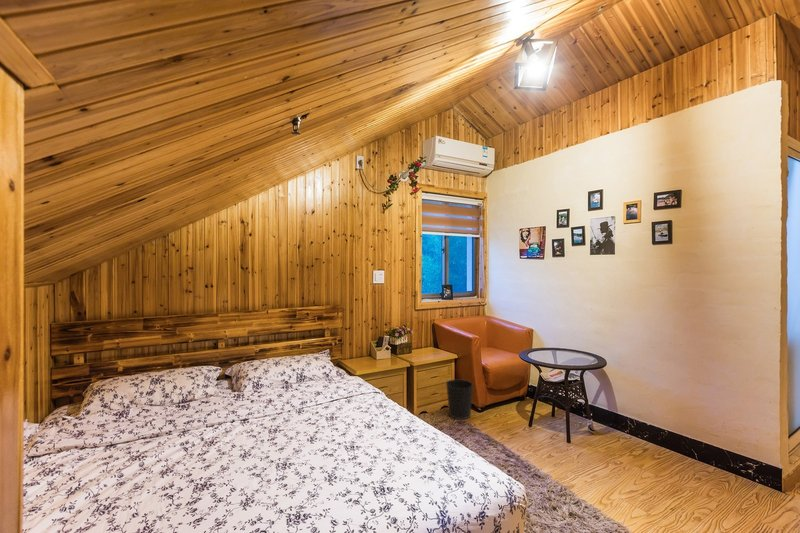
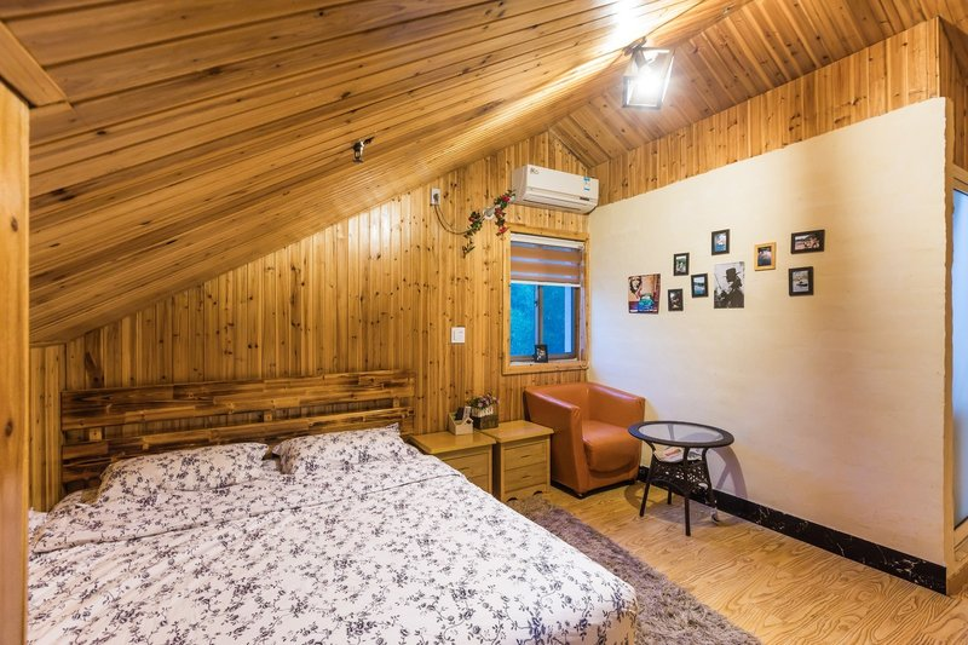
- wastebasket [445,378,474,420]
